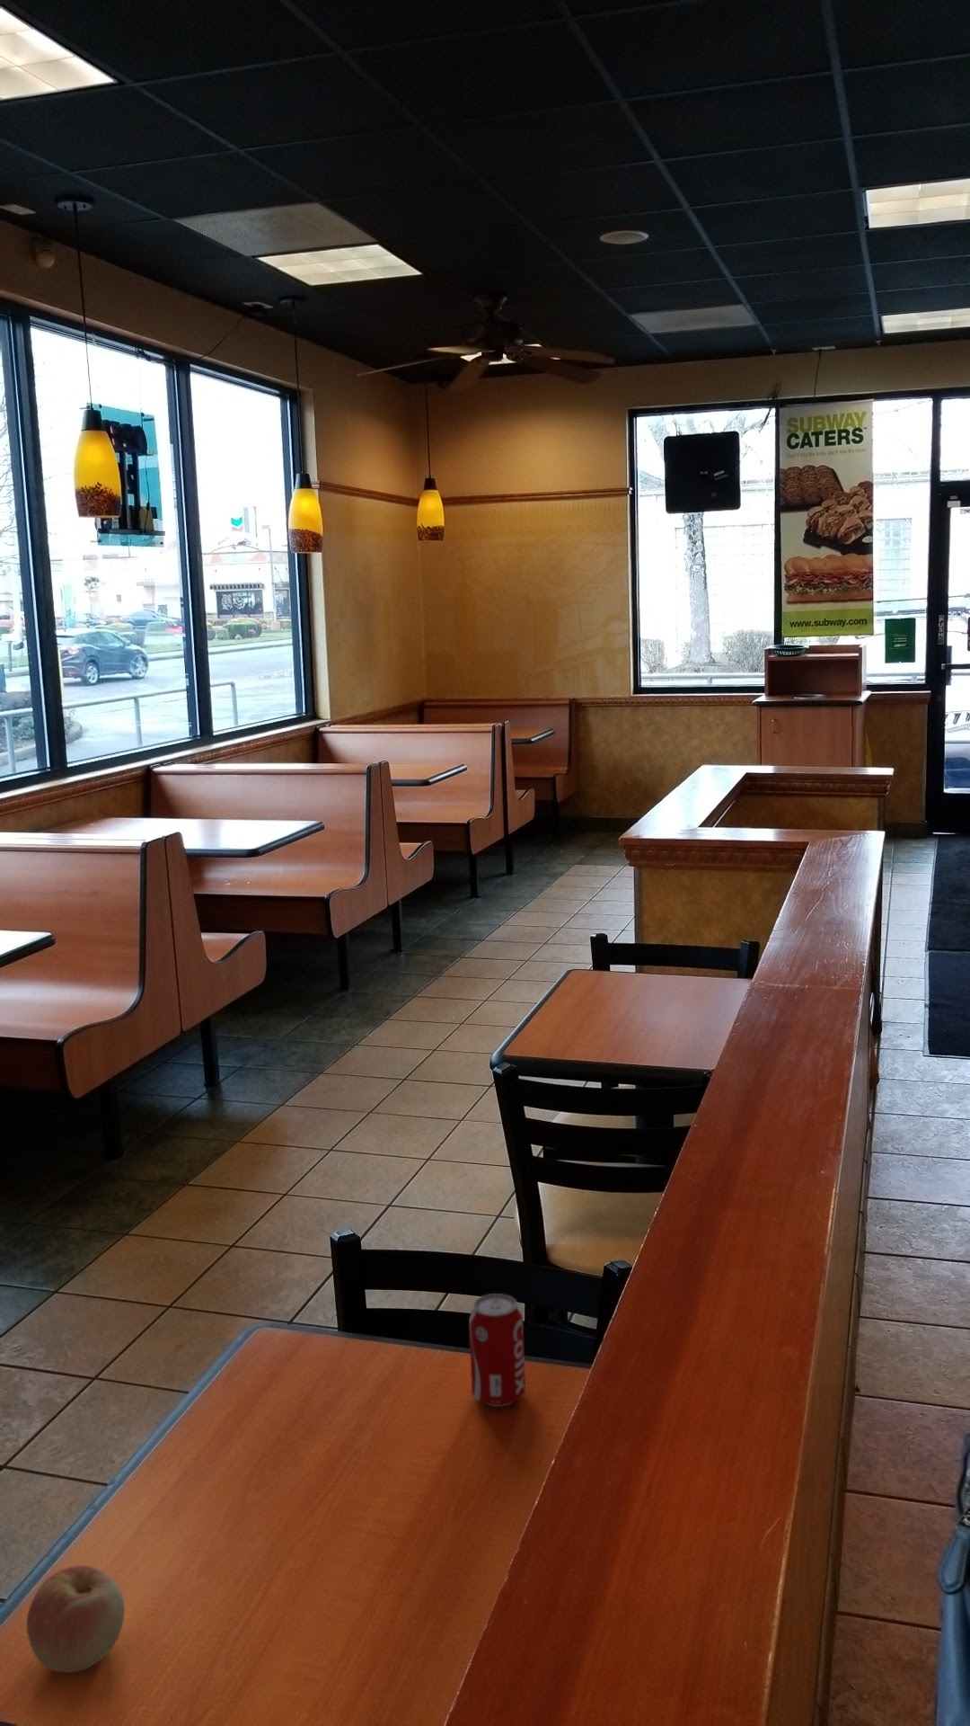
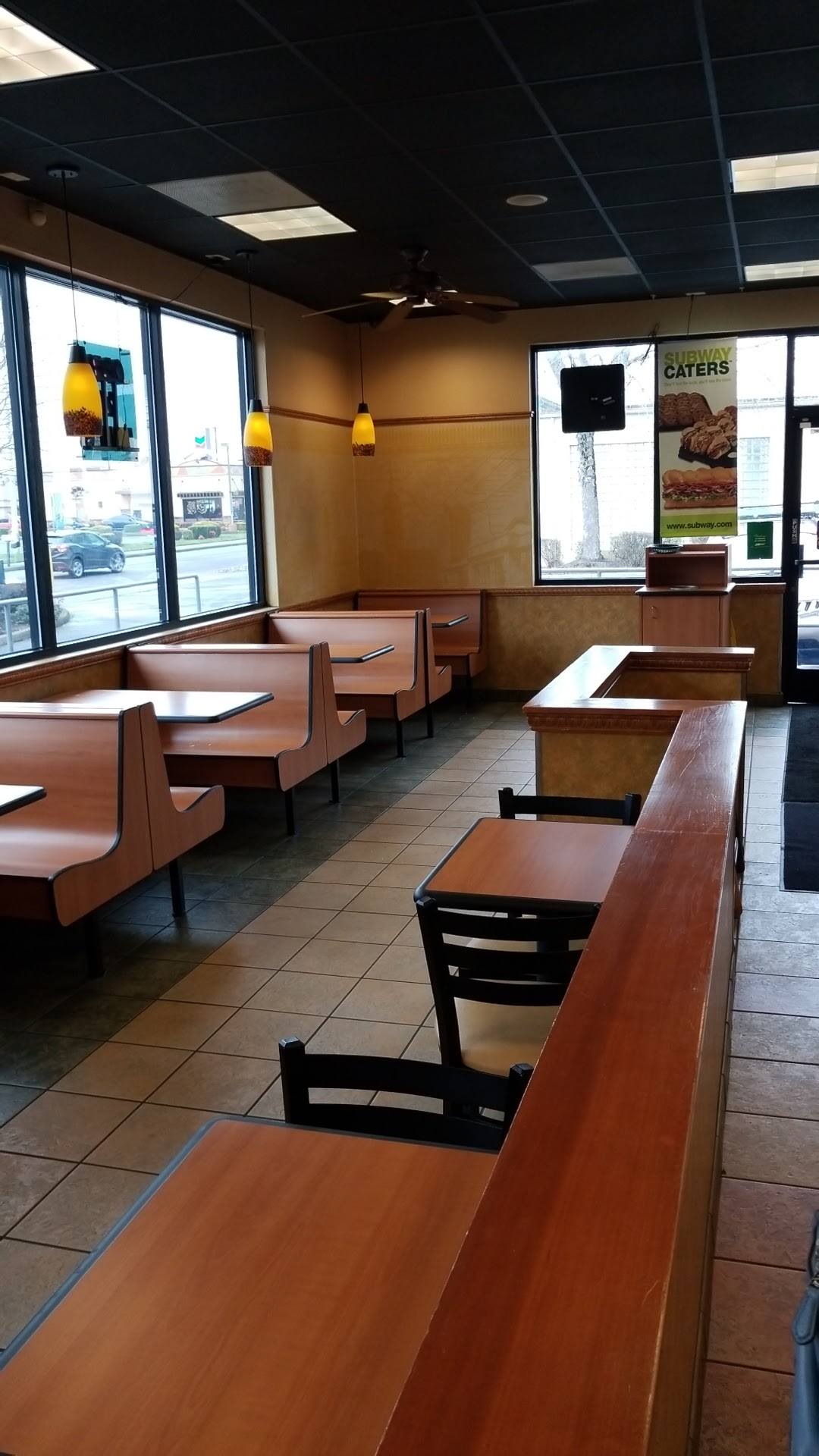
- apple [26,1565,126,1673]
- beverage can [468,1292,526,1408]
